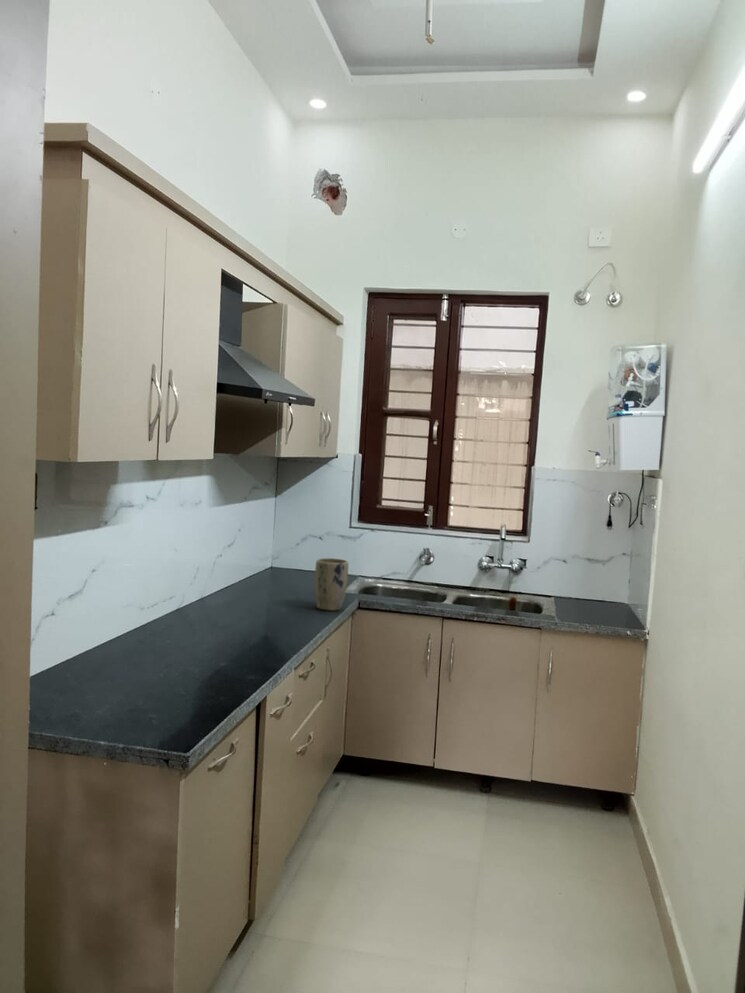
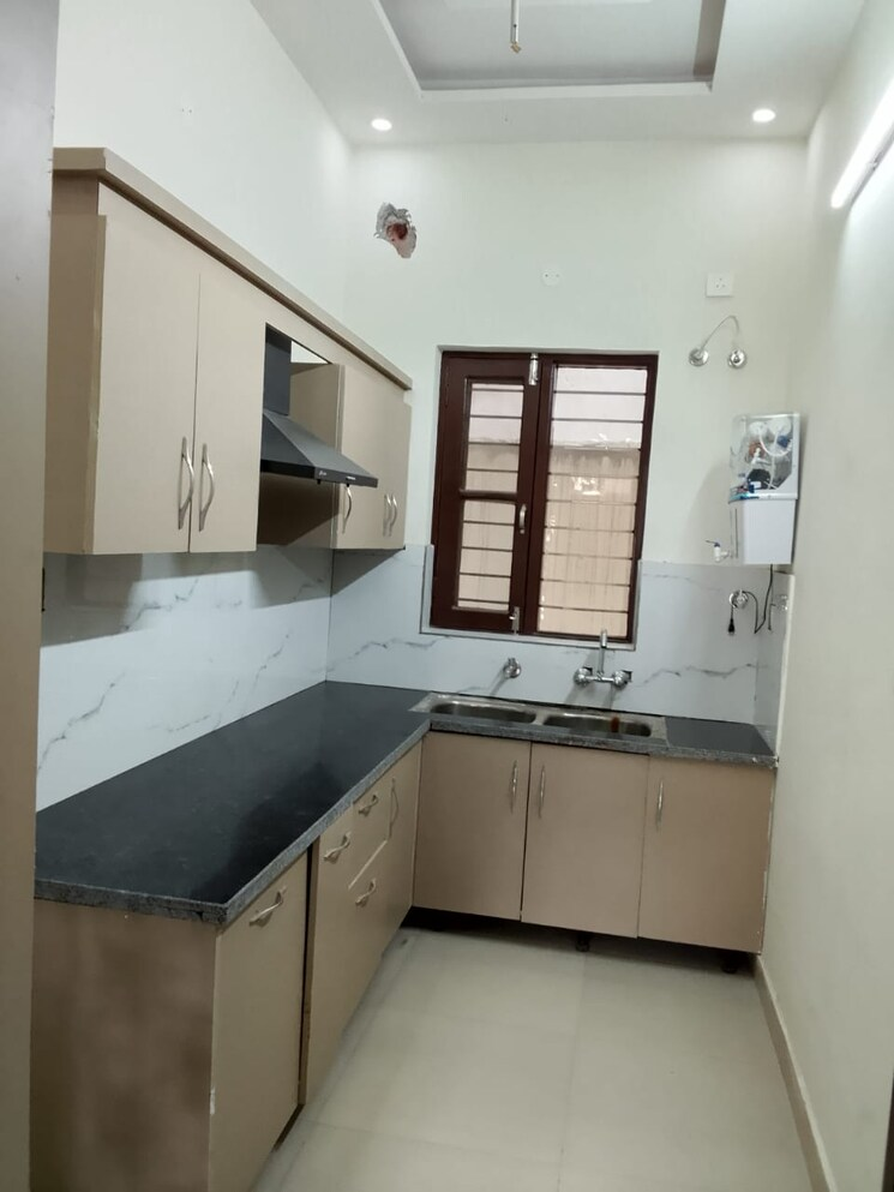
- plant pot [314,557,349,612]
